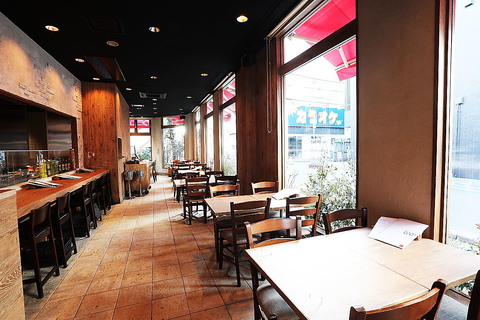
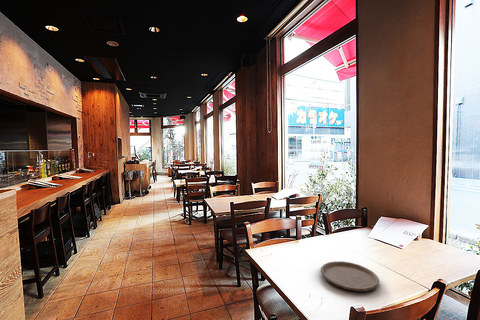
+ plate [320,260,380,292]
